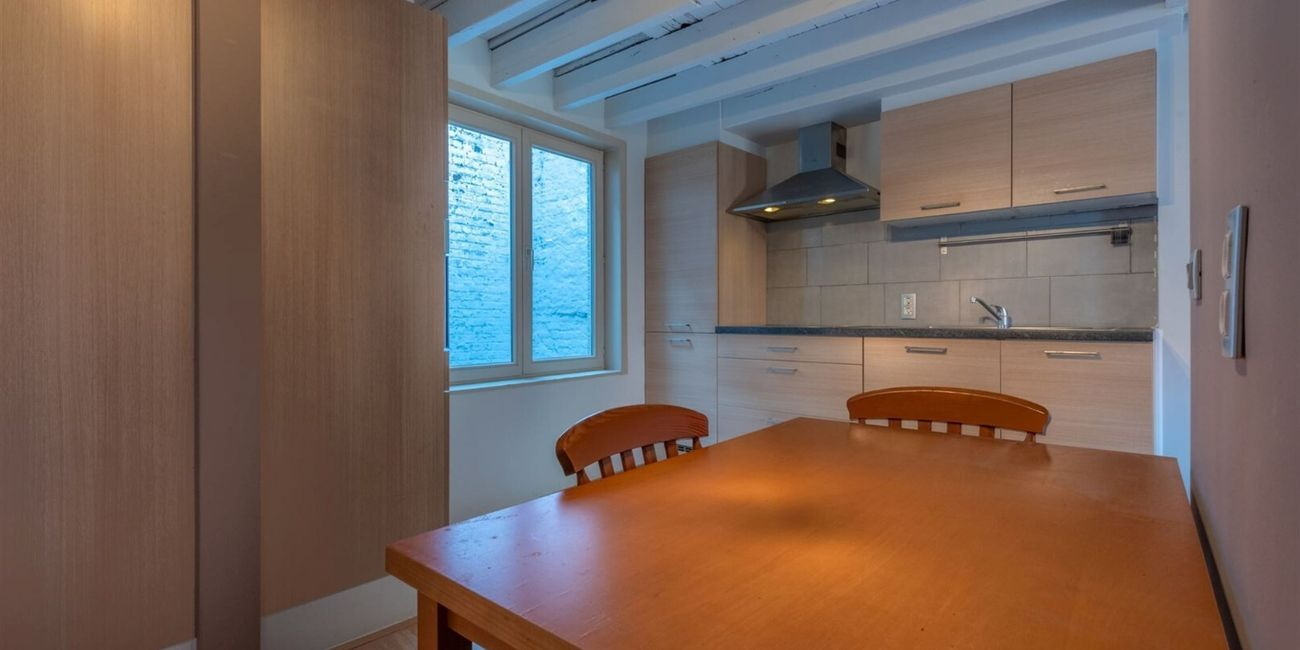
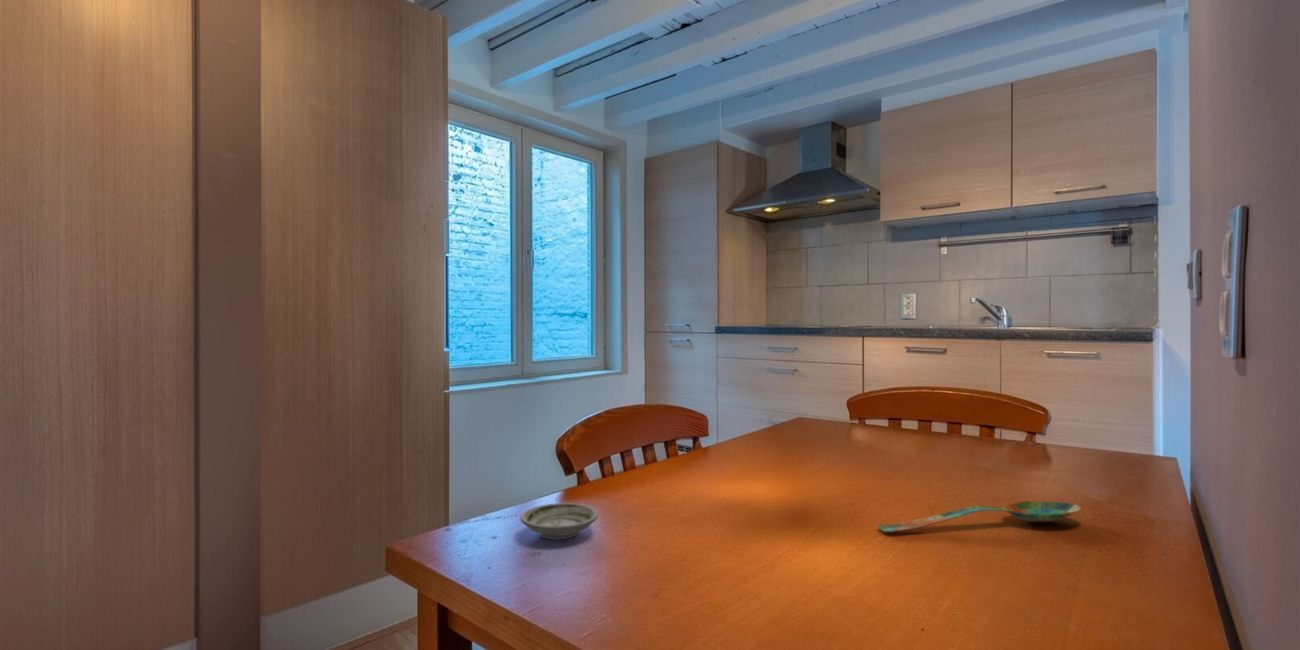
+ saucer [519,502,599,540]
+ spoon [877,500,1082,533]
